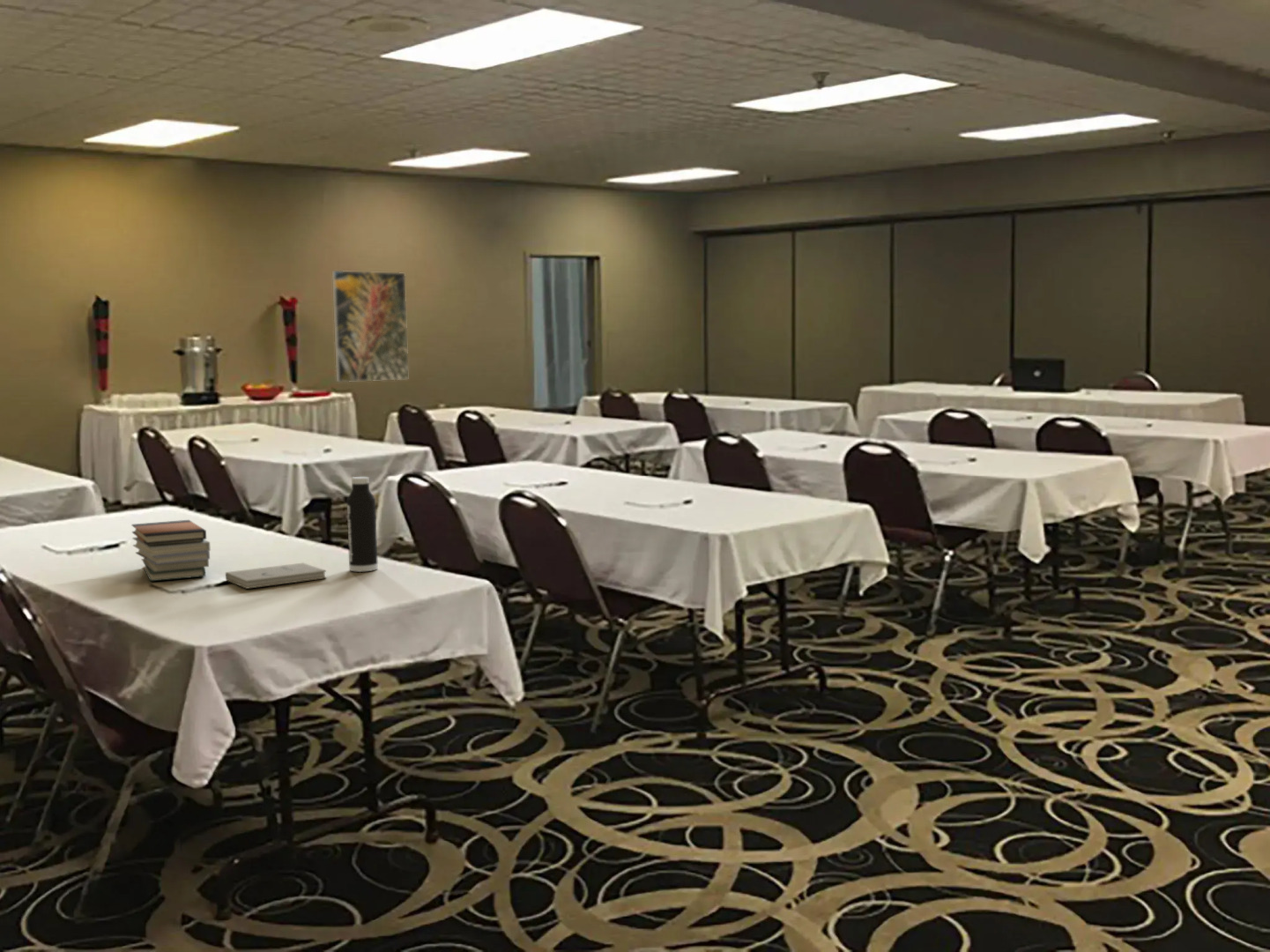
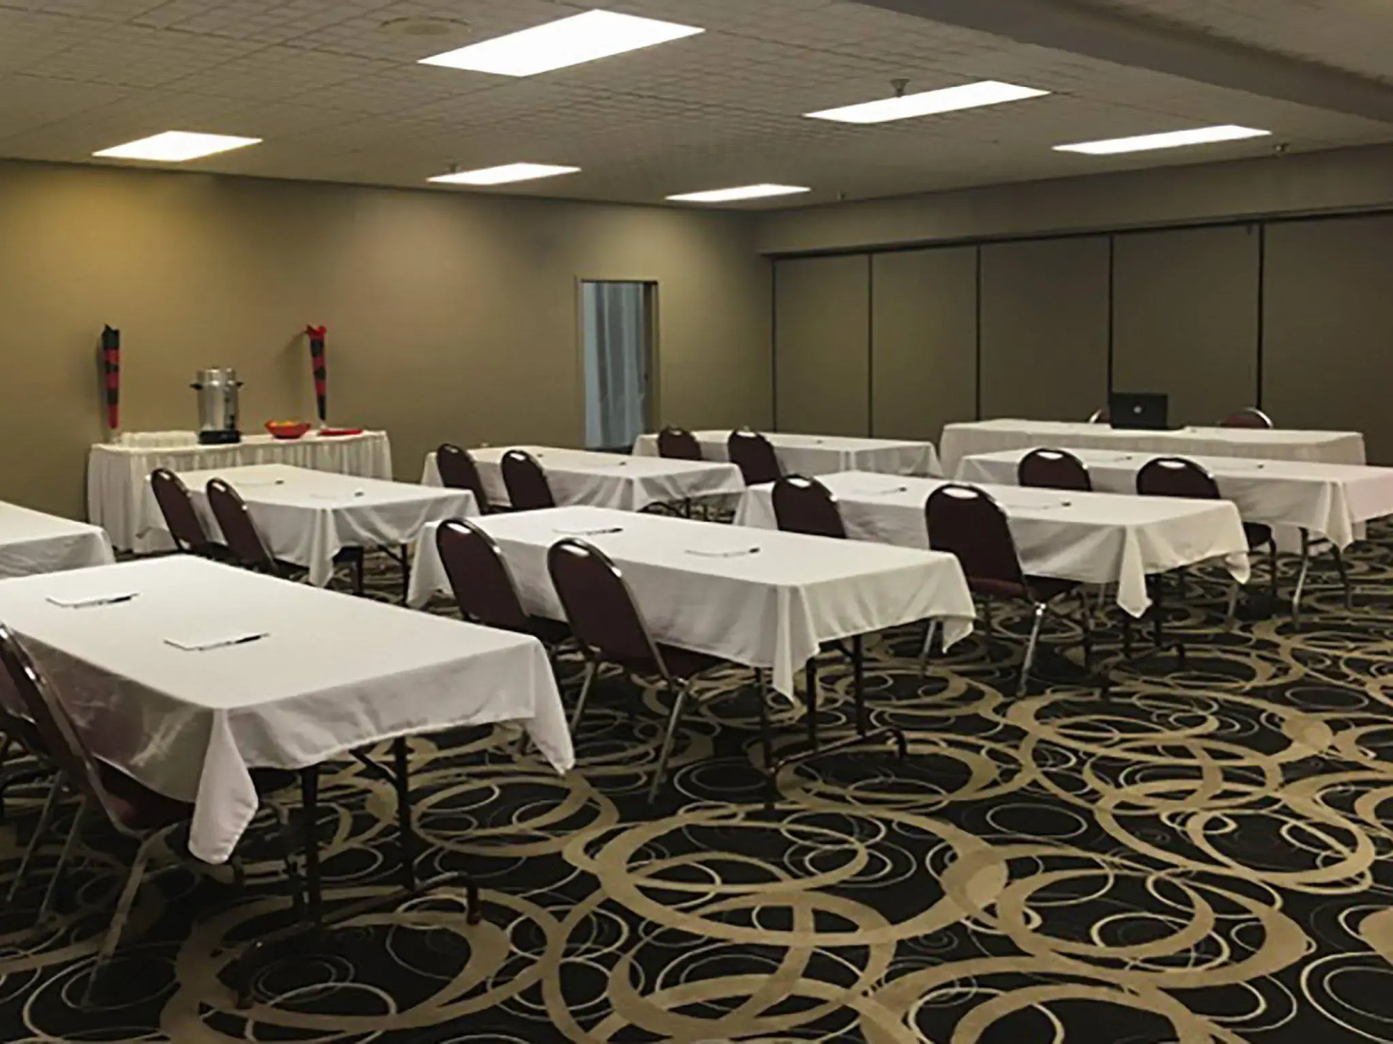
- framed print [331,270,409,383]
- book [225,562,327,590]
- water bottle [345,476,379,573]
- book stack [130,519,212,582]
